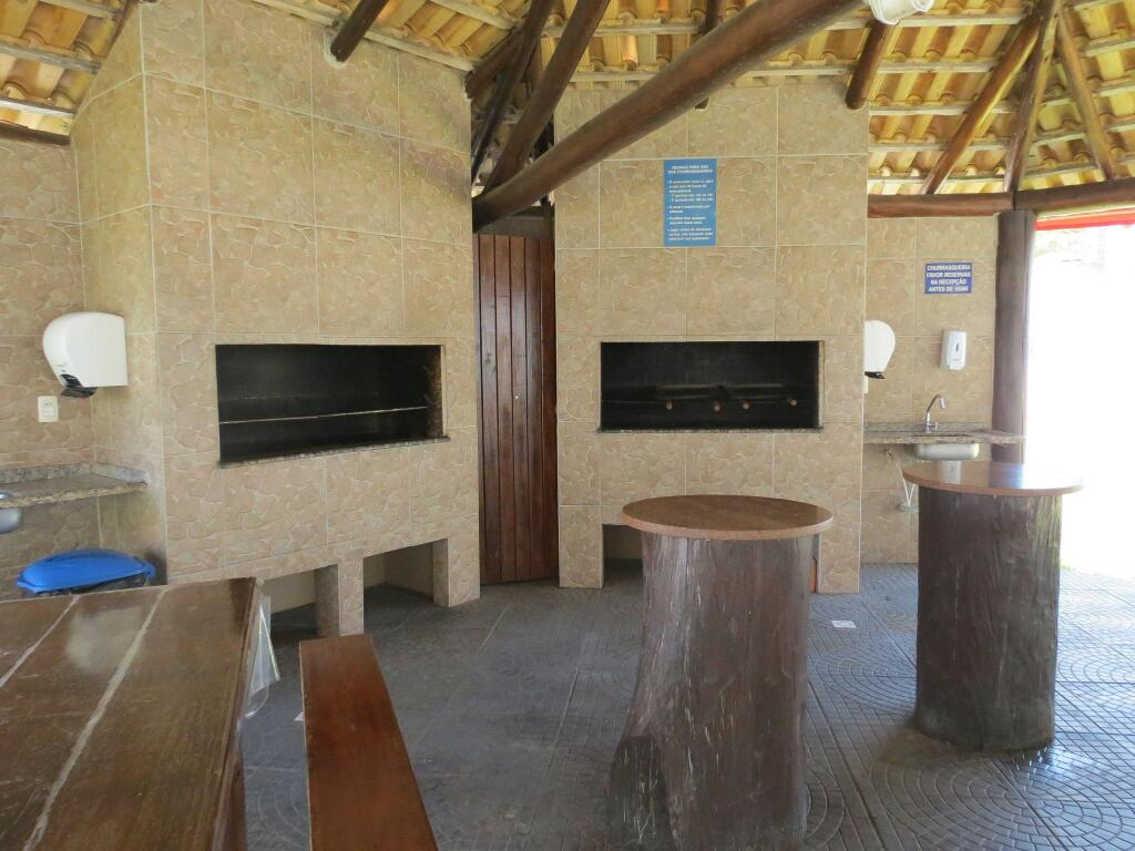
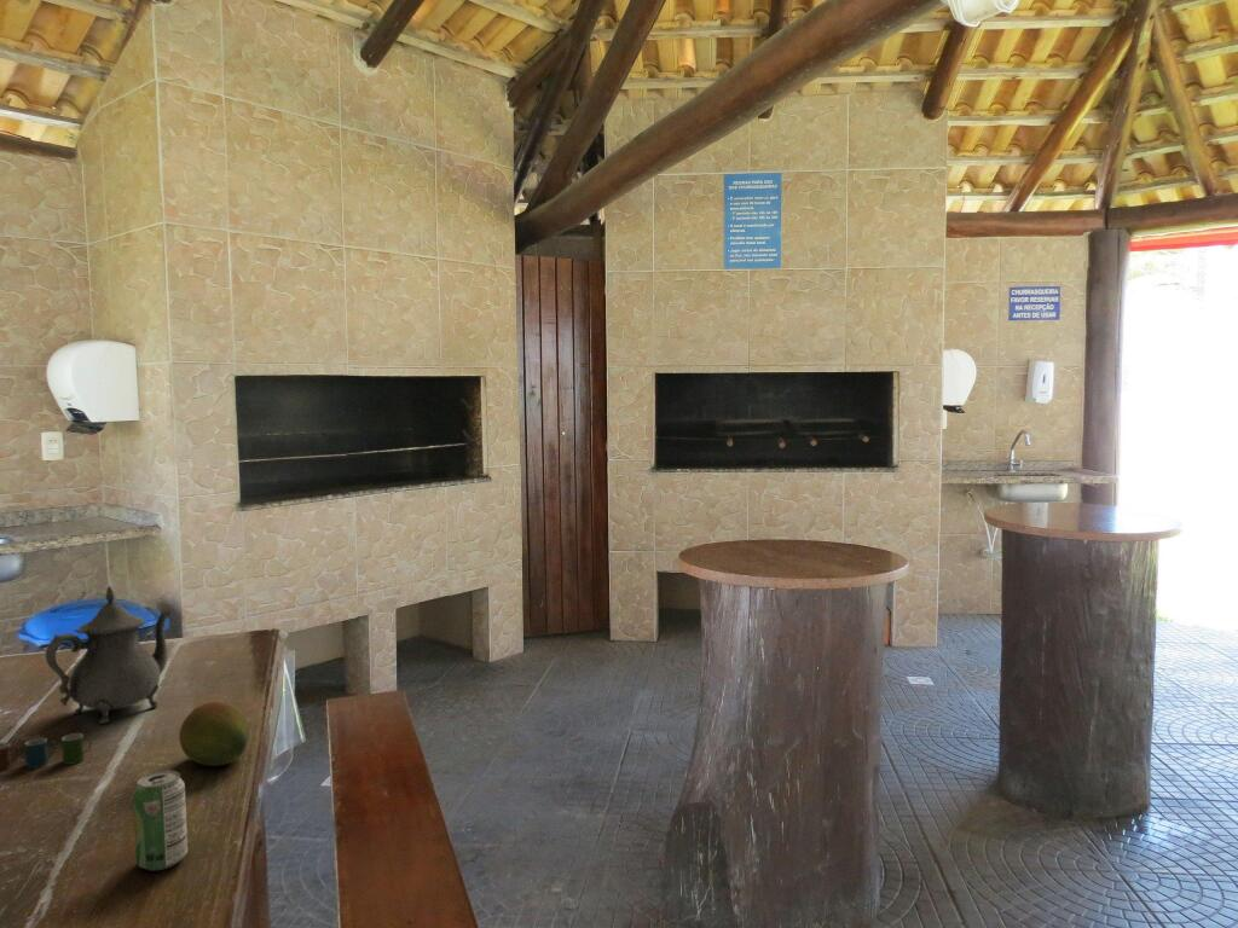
+ cup [0,732,93,773]
+ fruit [178,701,250,767]
+ teapot [44,585,174,724]
+ beverage can [132,770,189,871]
